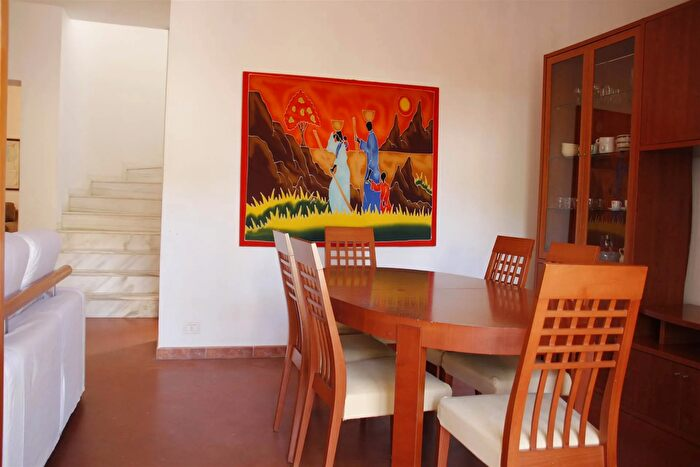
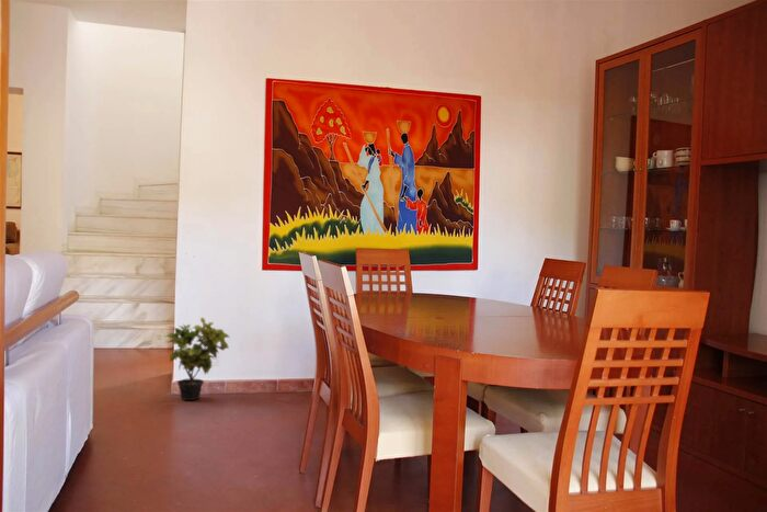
+ potted plant [164,317,230,401]
